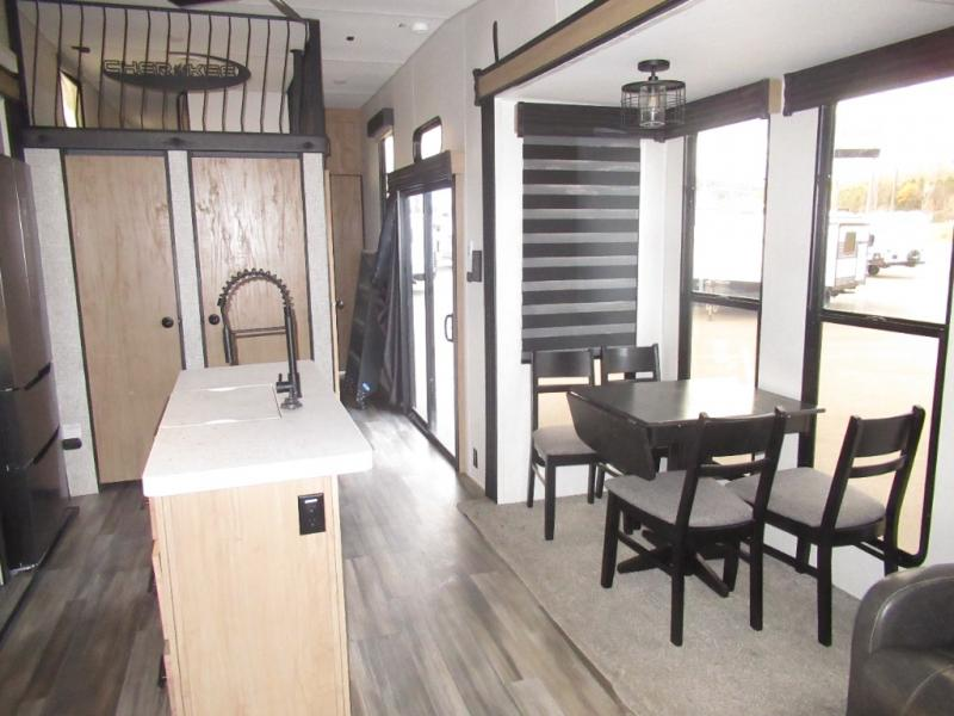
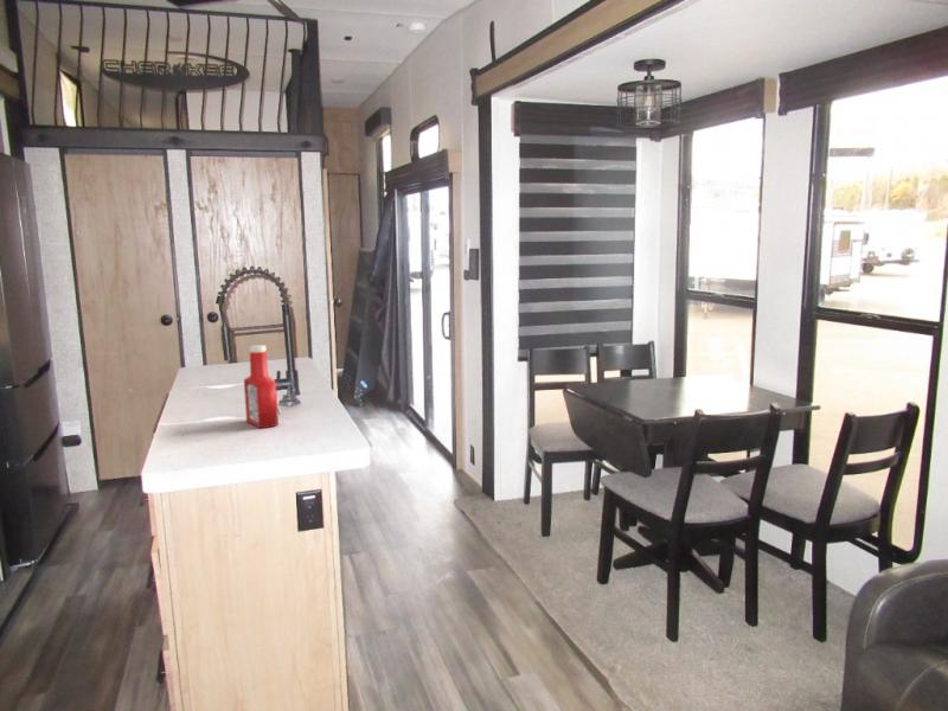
+ soap bottle [243,344,280,429]
